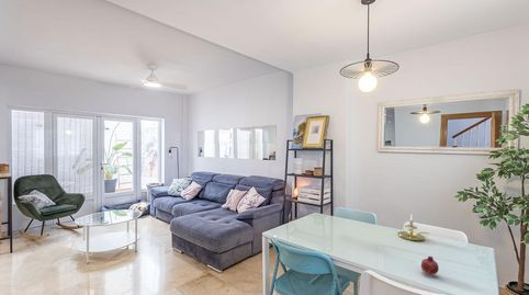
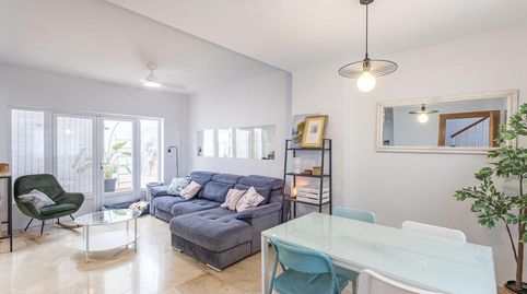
- candle holder [396,214,430,242]
- fruit [420,256,440,276]
